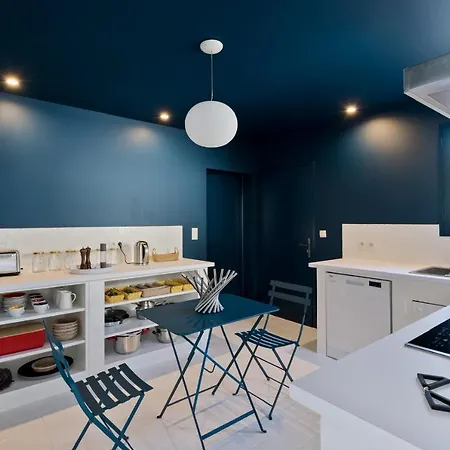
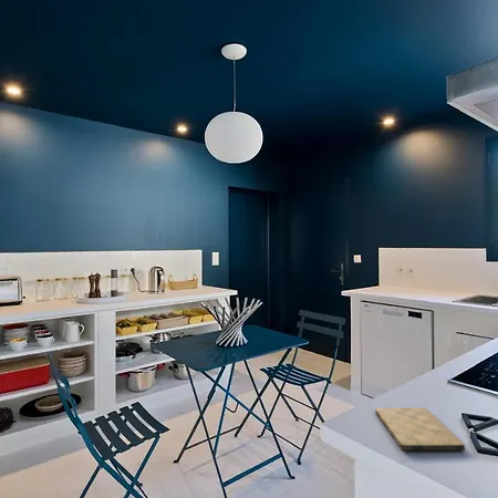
+ cutting board [374,407,466,452]
